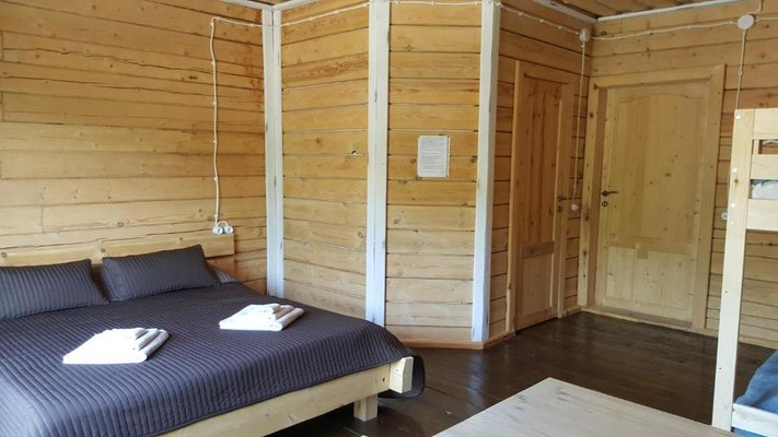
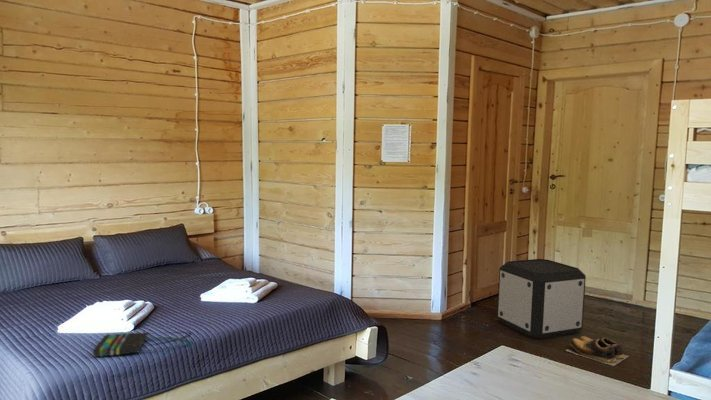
+ tote bag [92,331,193,358]
+ shoes [564,335,630,367]
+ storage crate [496,258,587,340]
